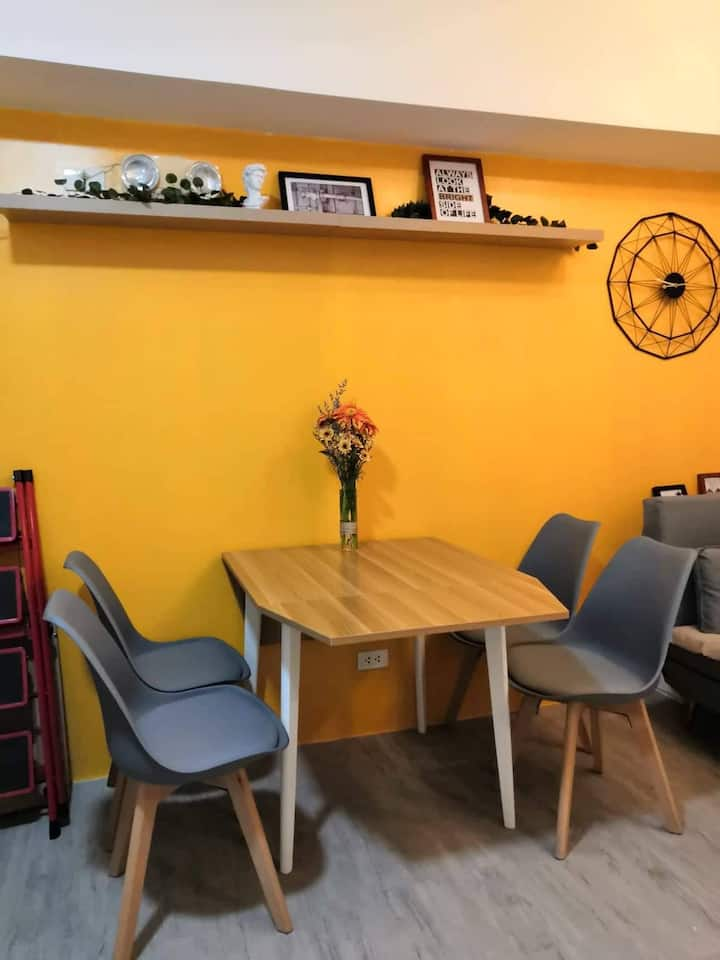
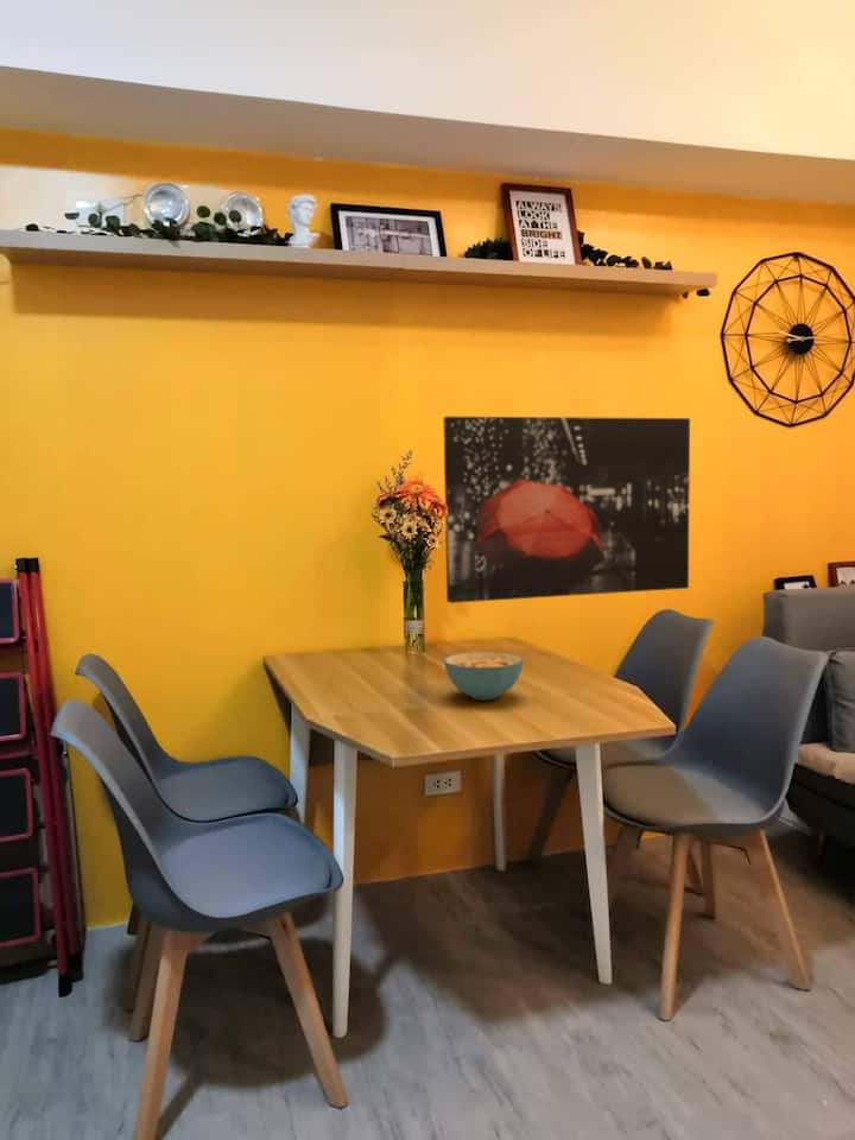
+ cereal bowl [443,651,524,702]
+ wall art [443,416,691,604]
